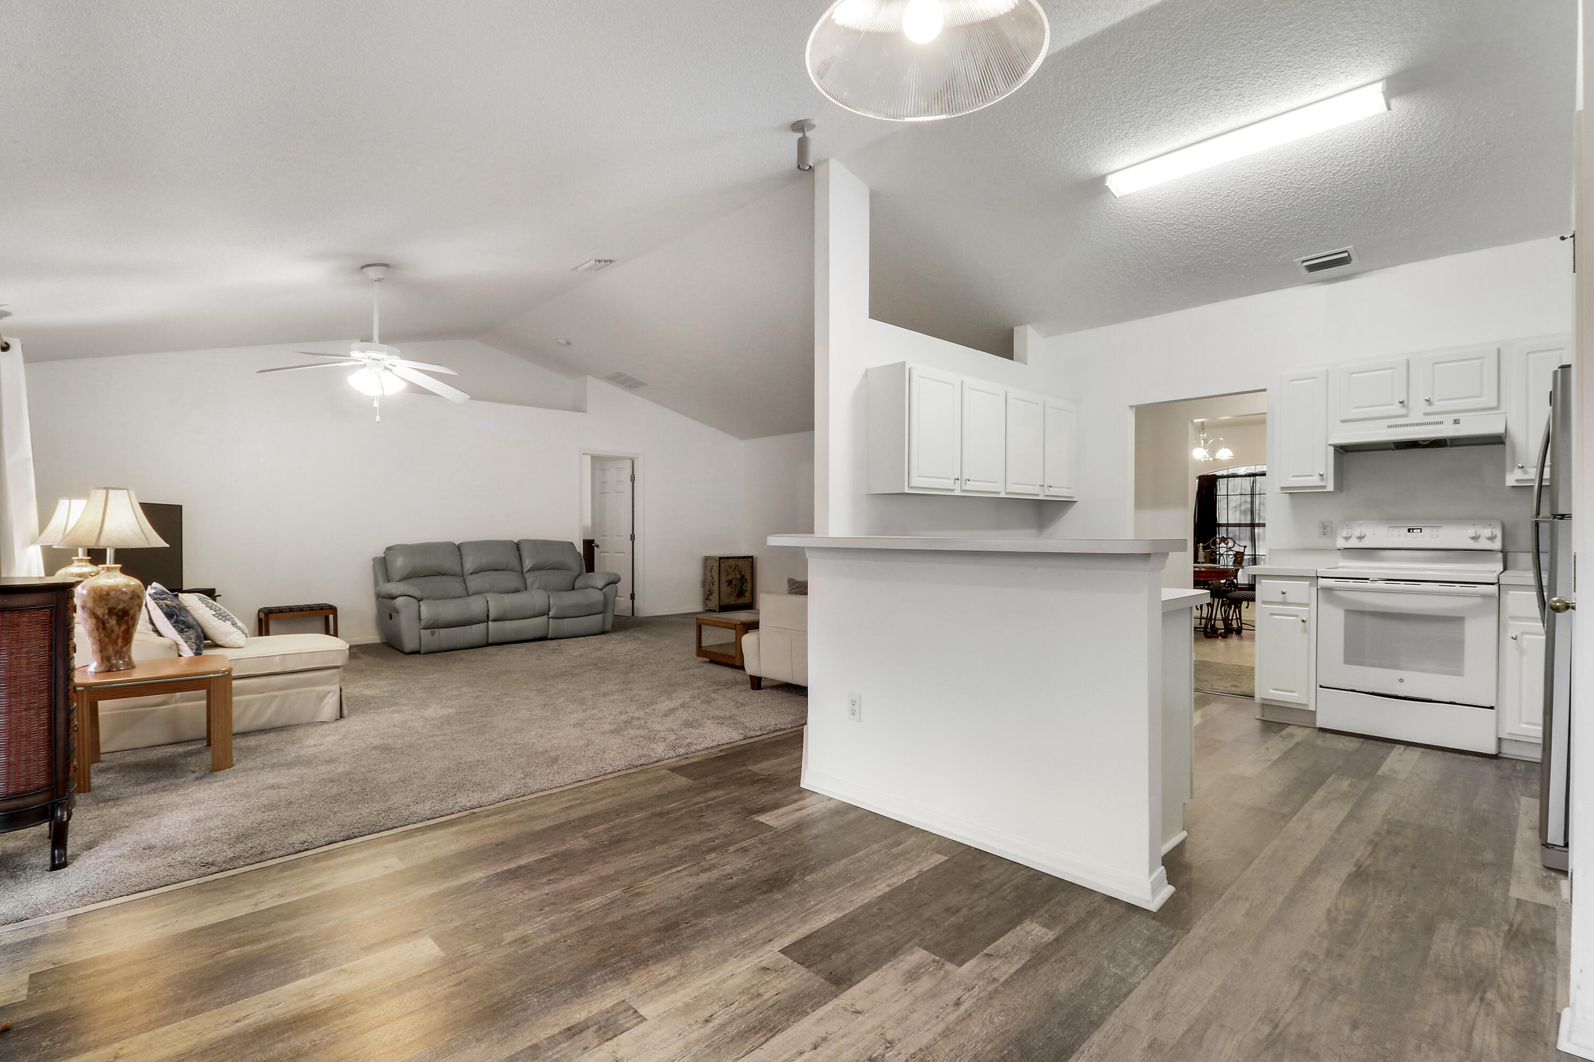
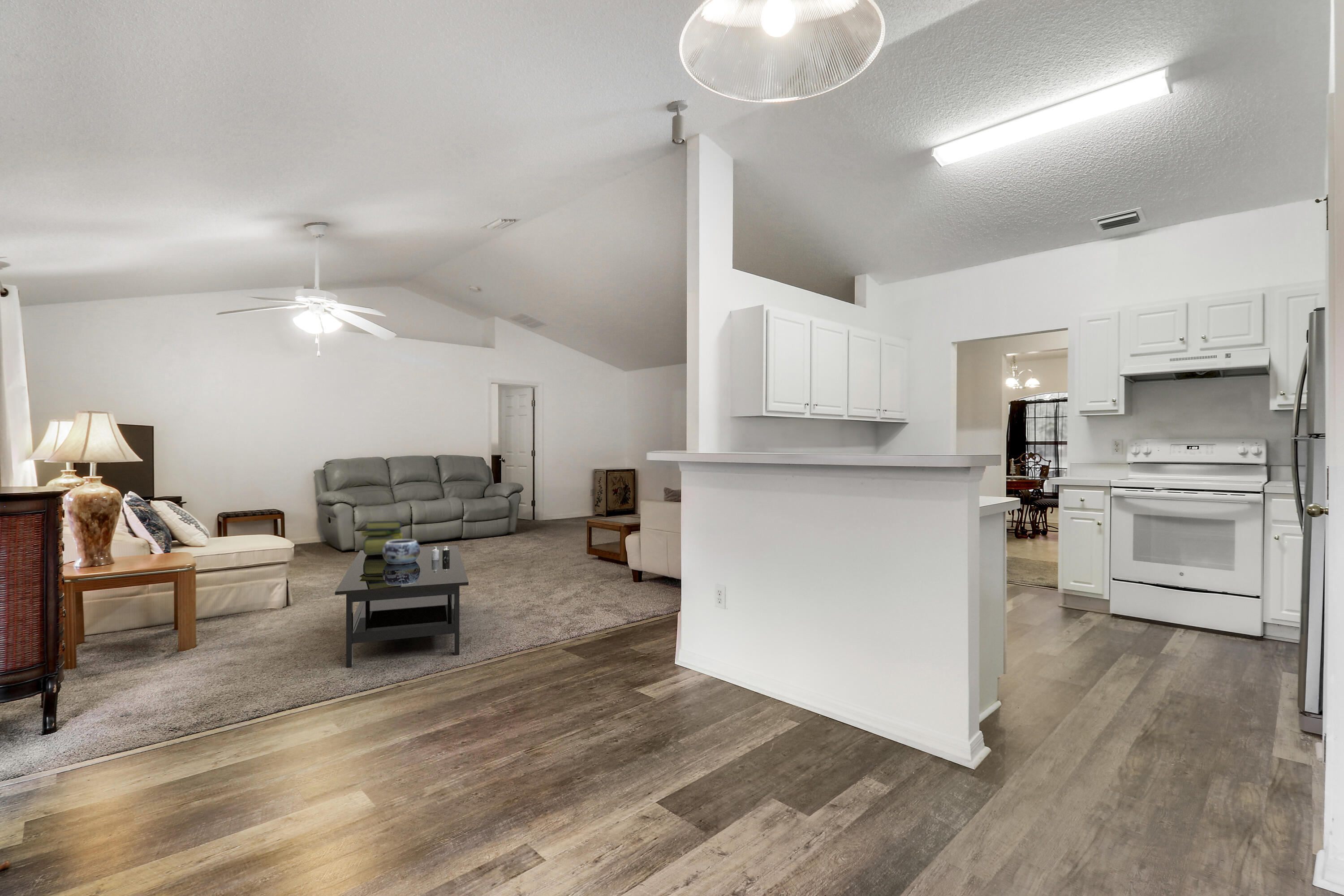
+ decorative bowl [383,539,420,564]
+ coffee table [335,545,469,668]
+ stack of books [359,520,403,555]
+ candle [432,546,450,560]
